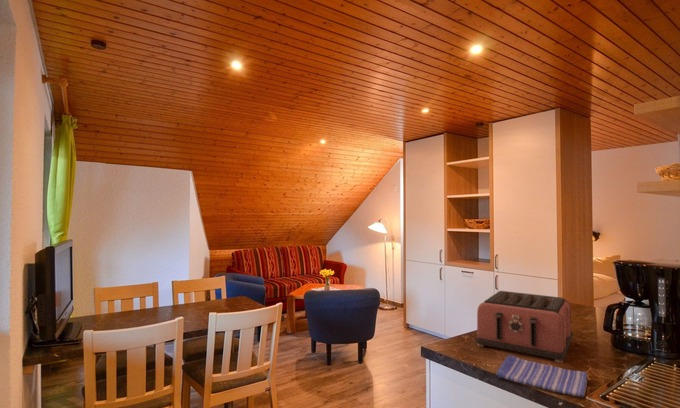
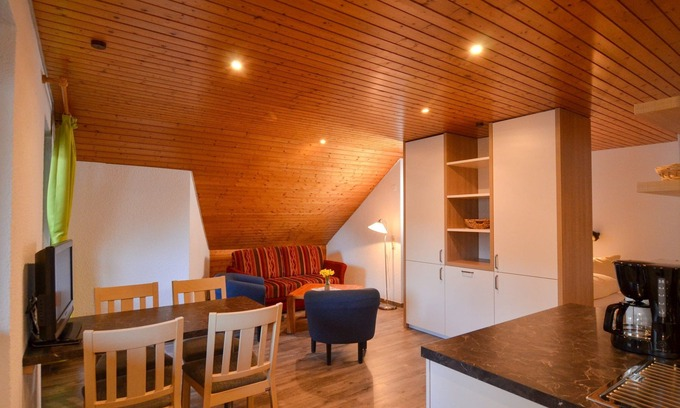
- dish towel [495,354,588,398]
- toaster [474,290,574,364]
